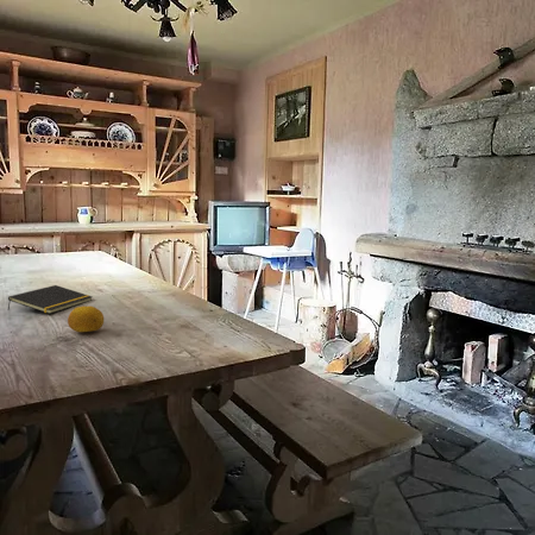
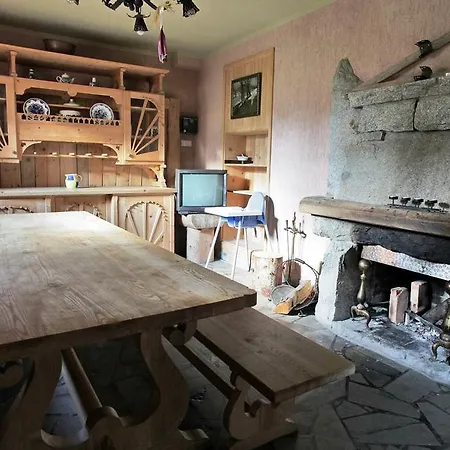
- notepad [7,284,94,315]
- fruit [67,304,105,333]
